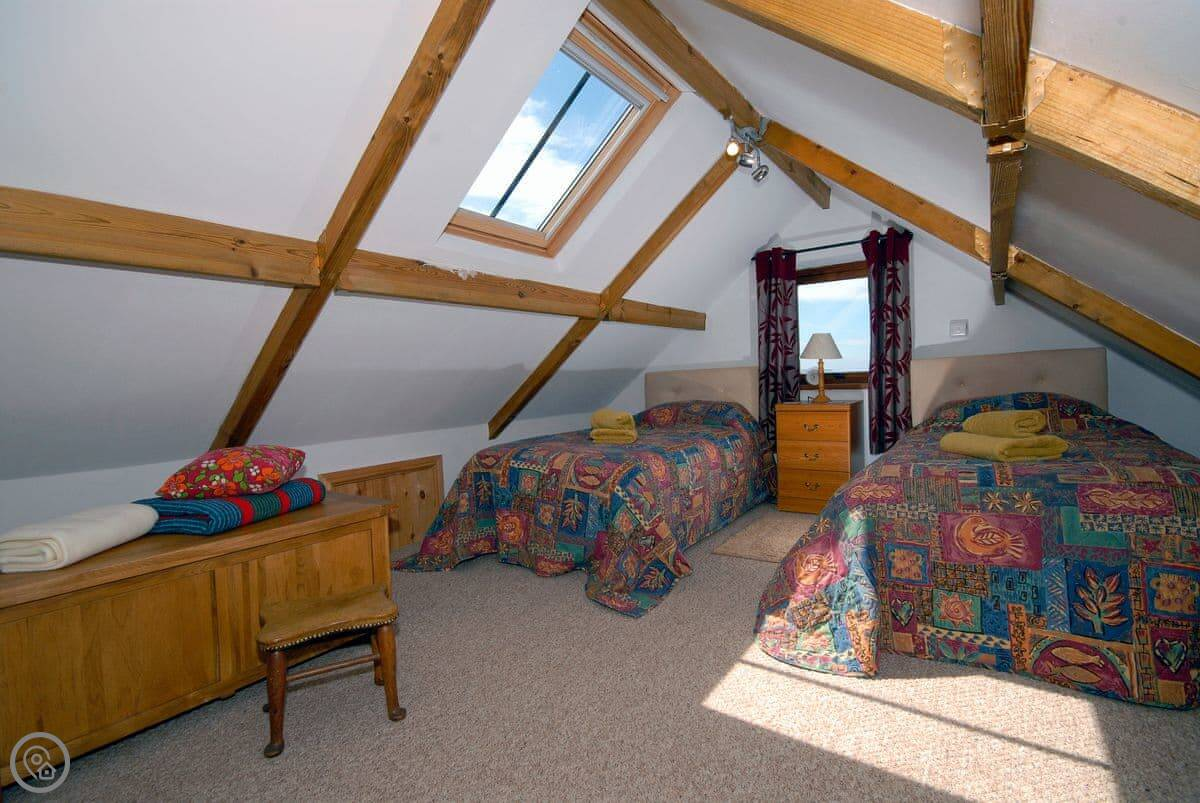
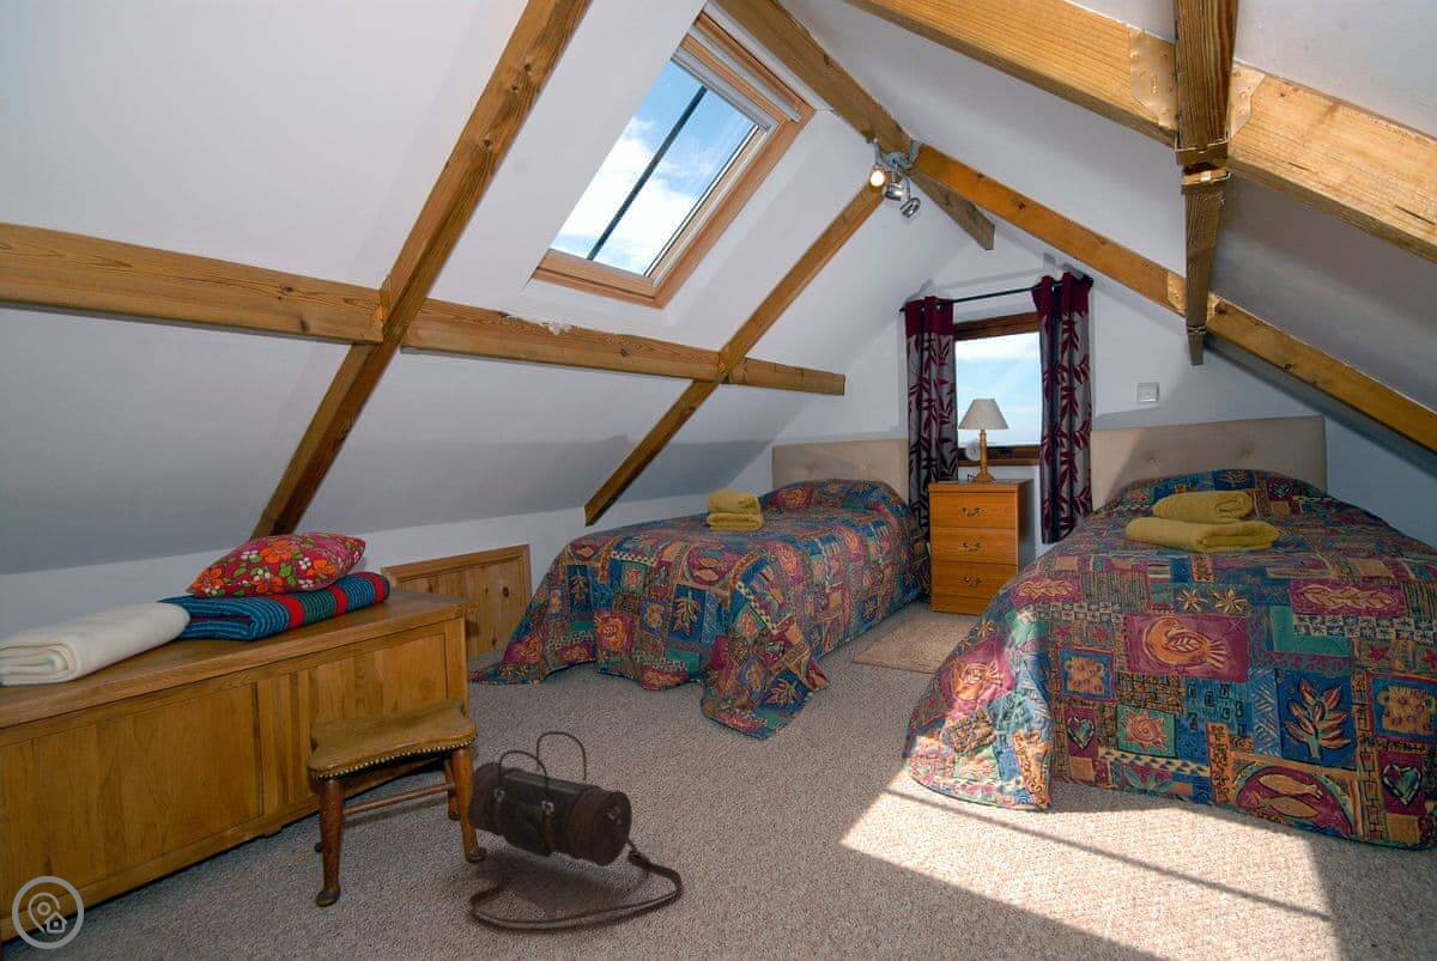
+ duffel bag [466,730,683,925]
